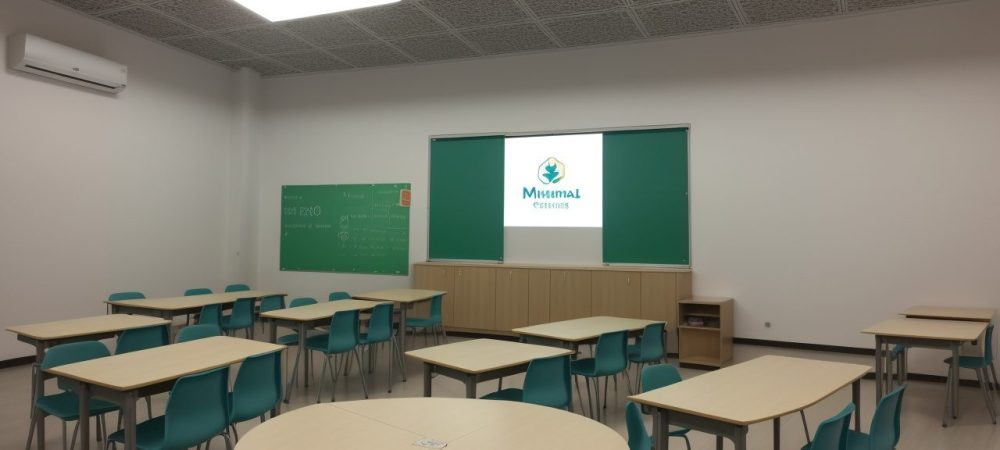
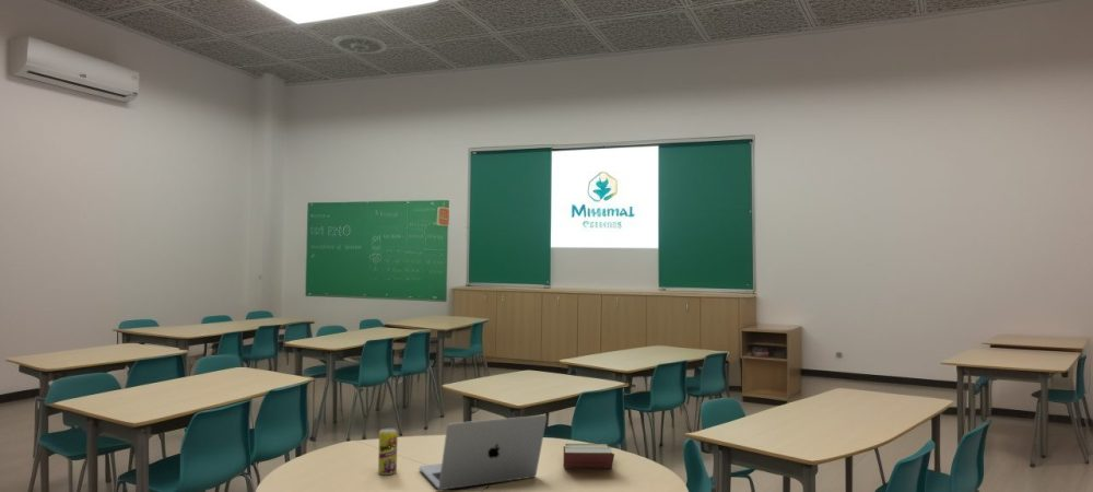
+ laptop [419,414,548,491]
+ book [563,443,615,469]
+ ceiling vent [332,34,388,55]
+ beverage can [377,427,399,476]
